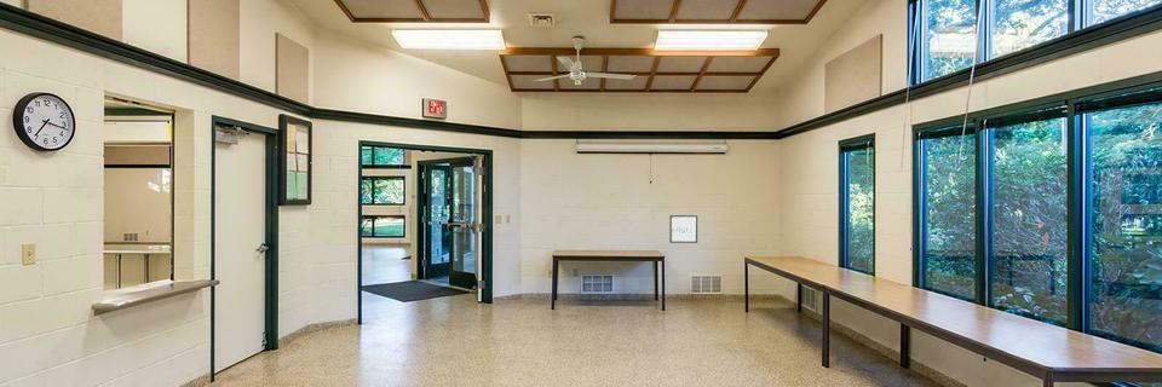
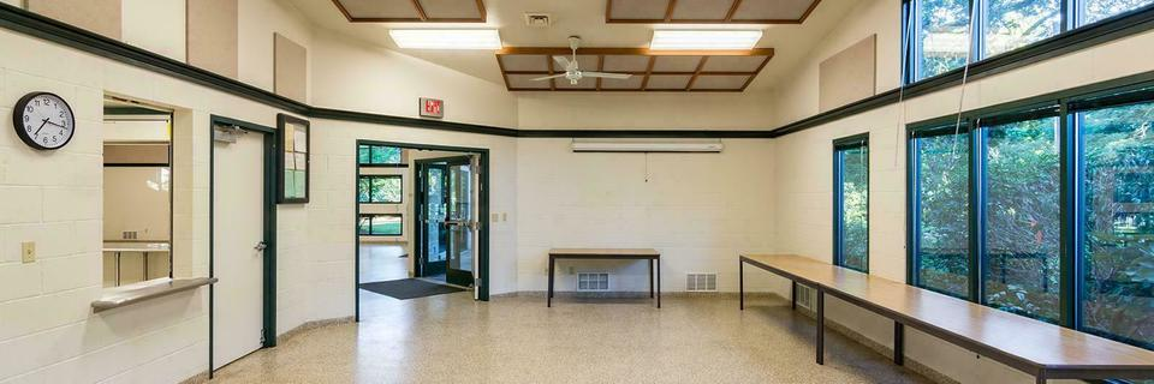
- wall art [668,214,698,244]
